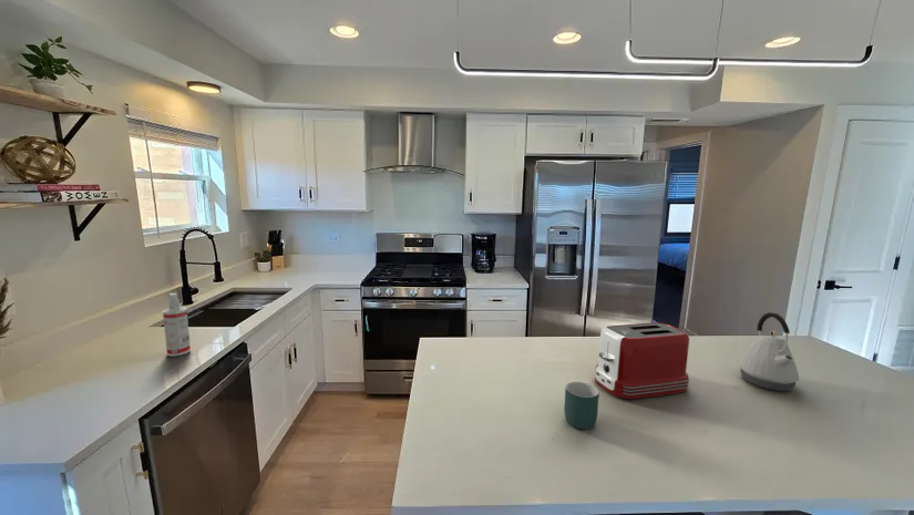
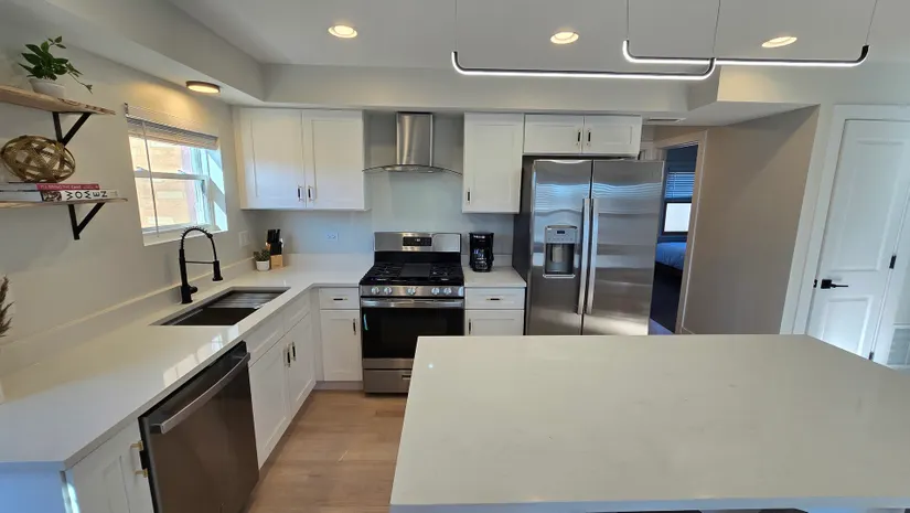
- spray bottle [162,292,192,358]
- toaster [594,321,690,400]
- mug [564,381,600,430]
- kettle [738,311,800,392]
